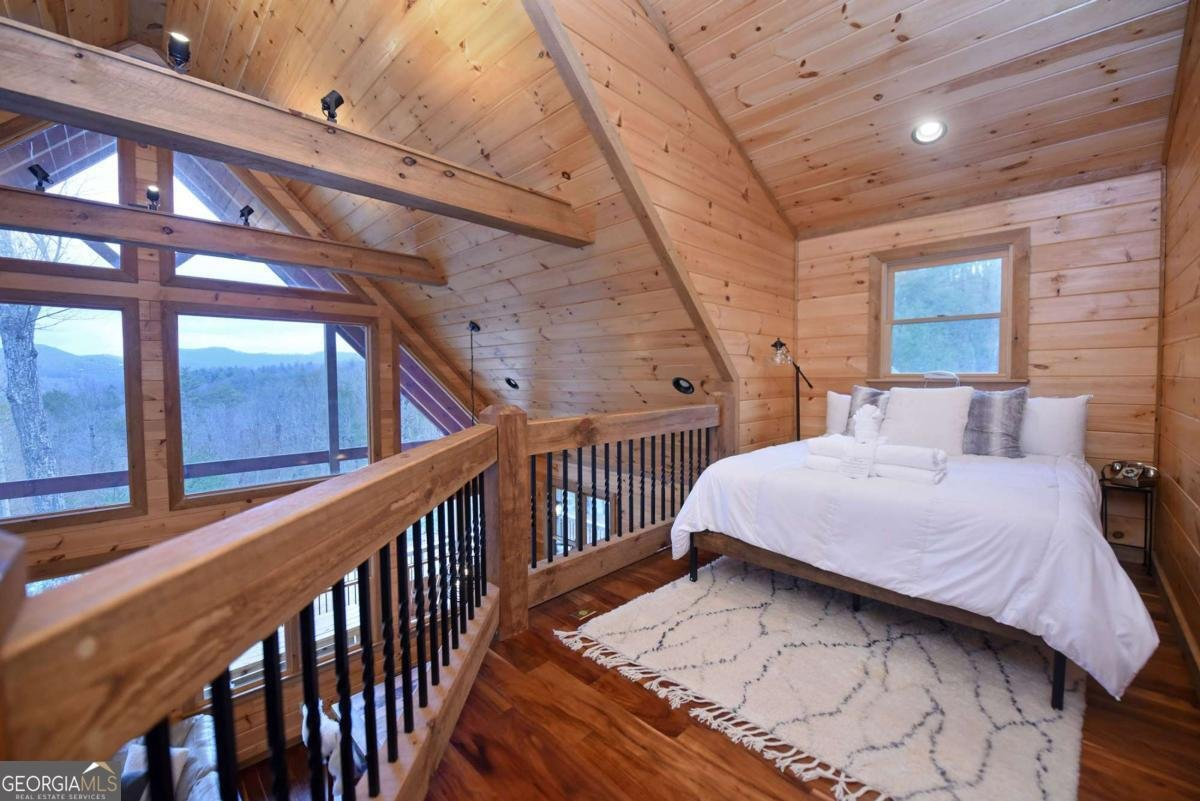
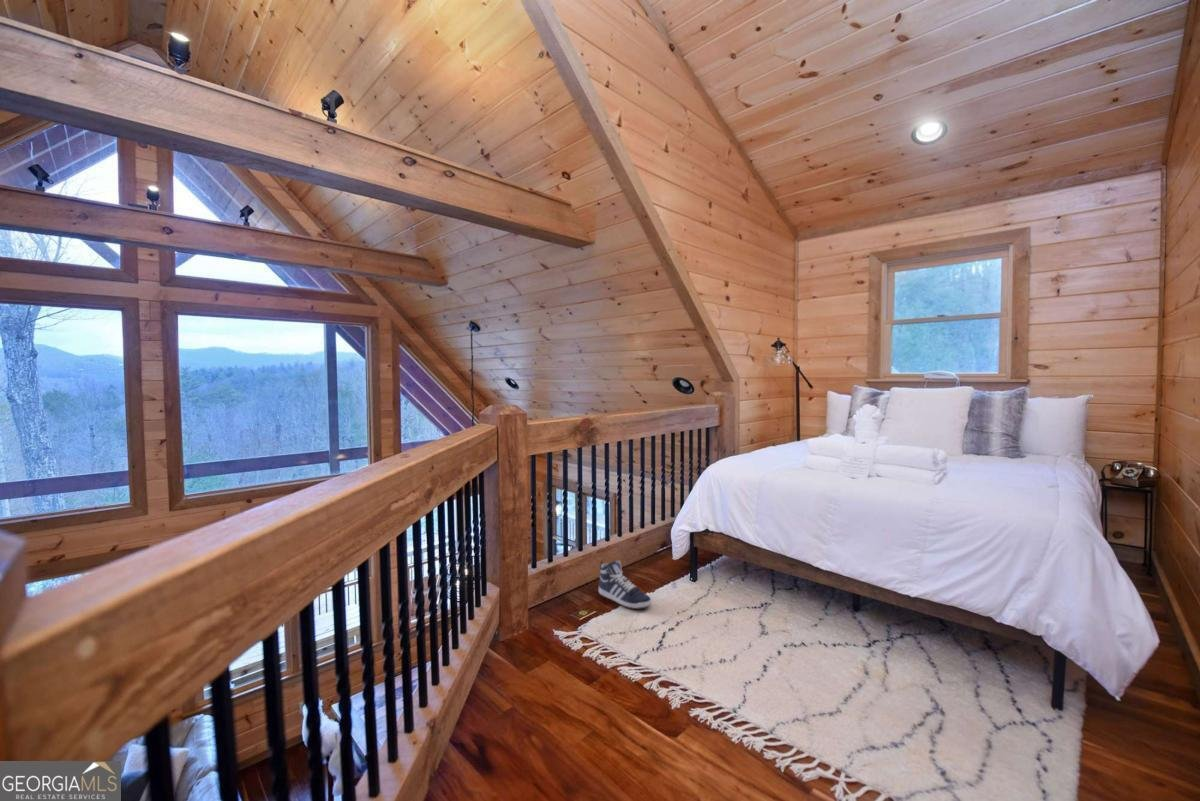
+ sneaker [598,560,653,610]
